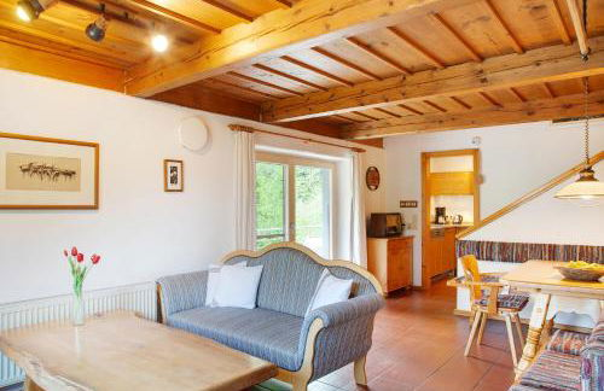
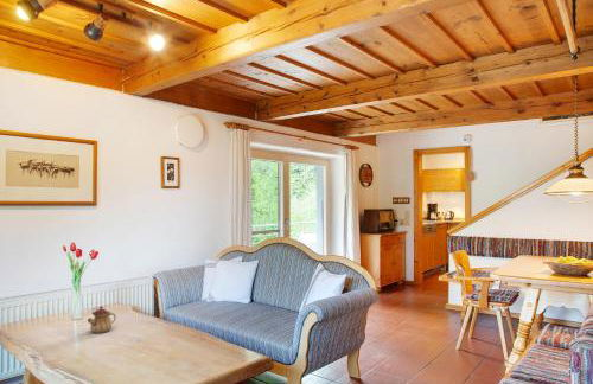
+ teapot [87,305,117,334]
